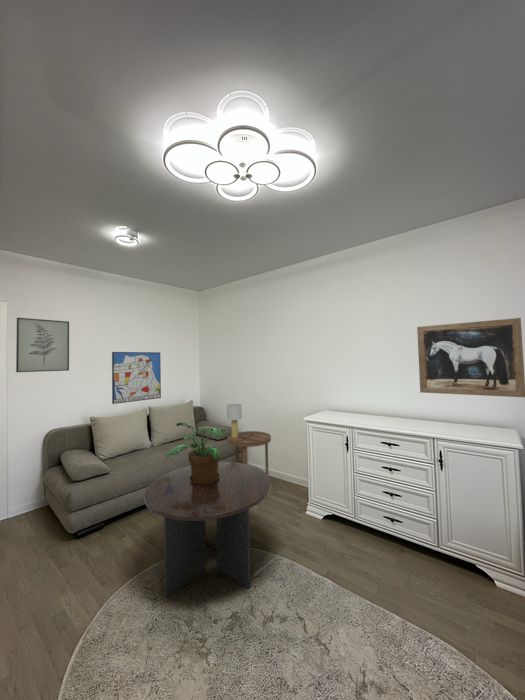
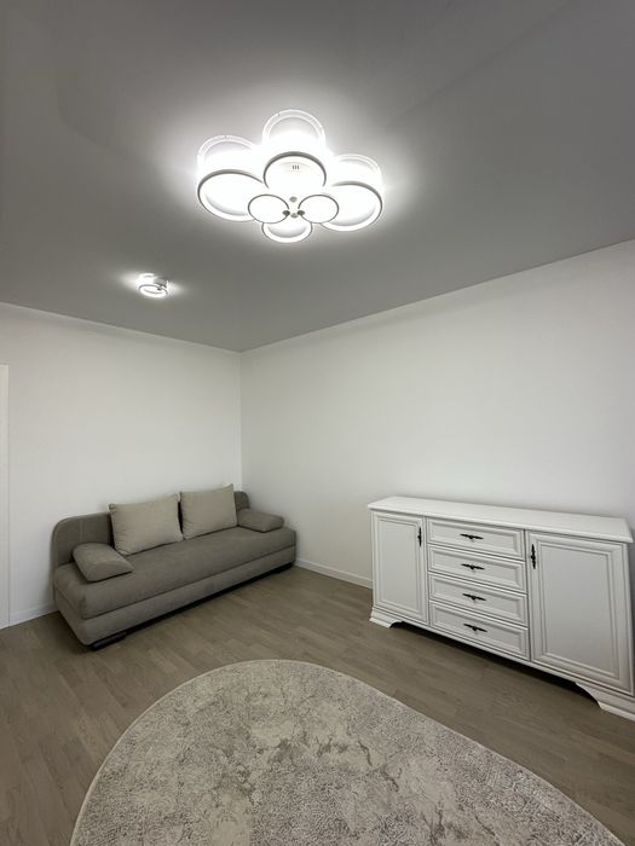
- coffee table [143,461,272,599]
- wall art [111,351,162,405]
- table lamp [226,403,254,441]
- wall art [15,317,70,373]
- side table [226,430,272,476]
- wall art [416,317,525,398]
- potted plant [165,421,228,485]
